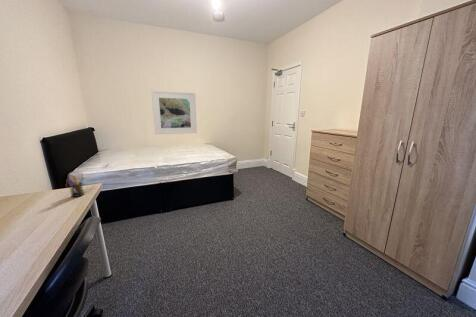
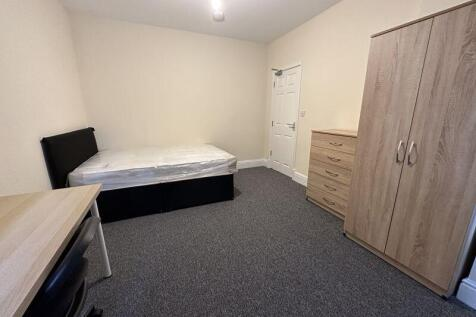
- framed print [151,90,198,135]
- pen holder [65,174,86,198]
